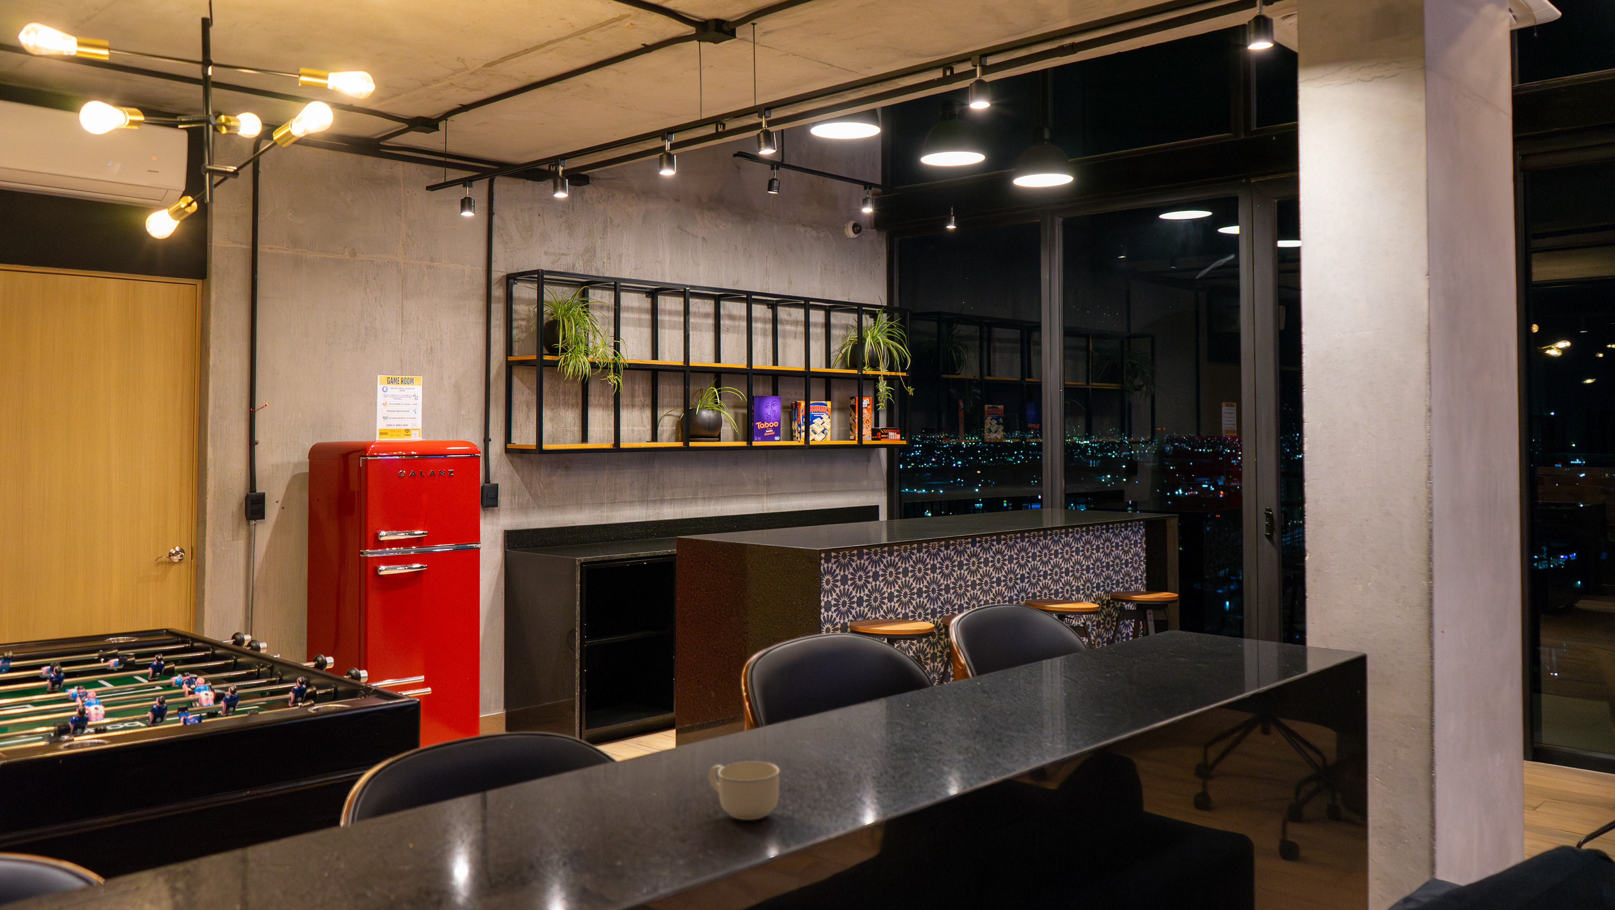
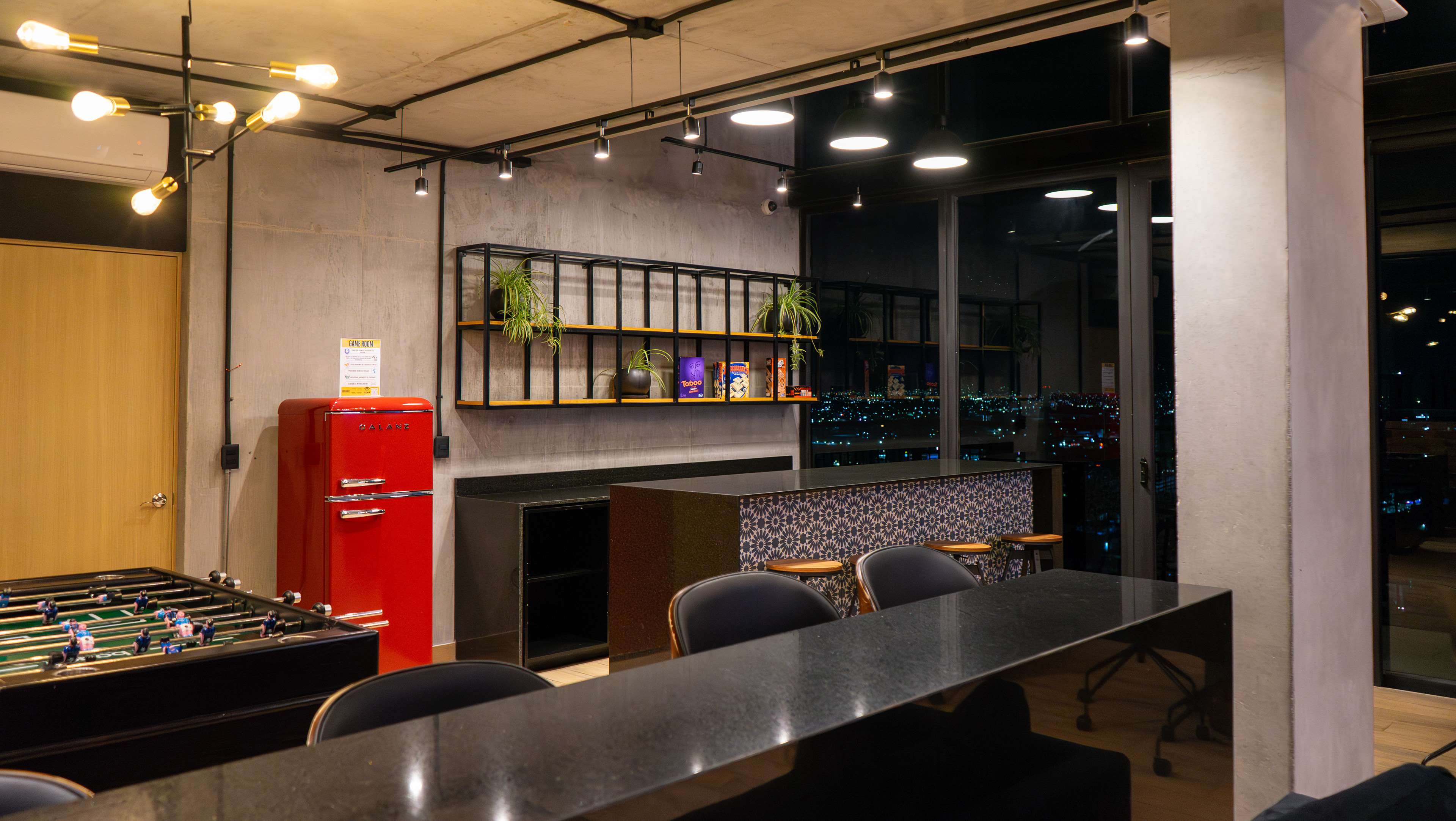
- cup [708,761,780,820]
